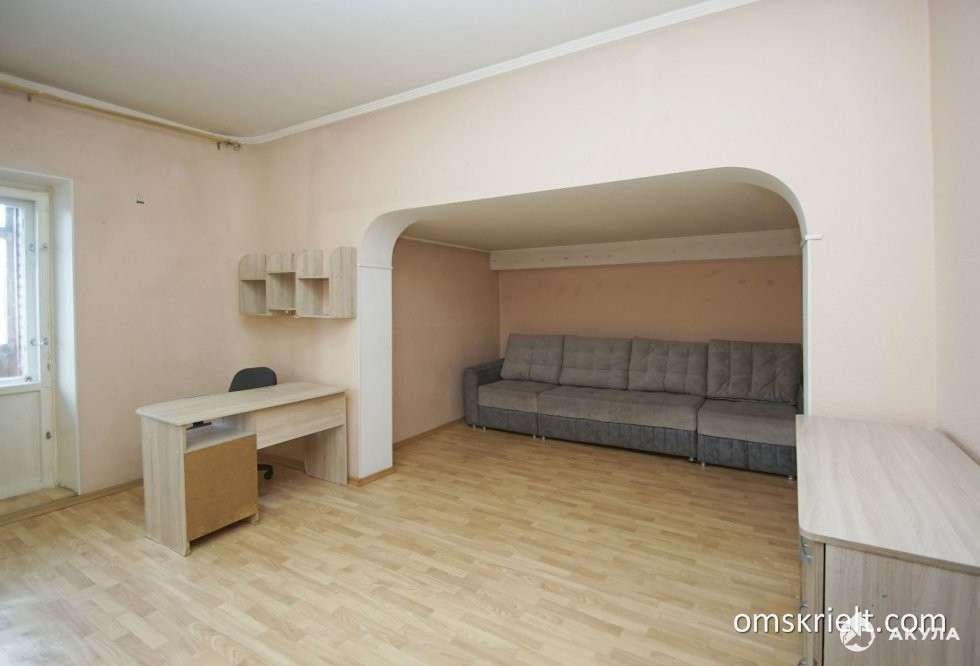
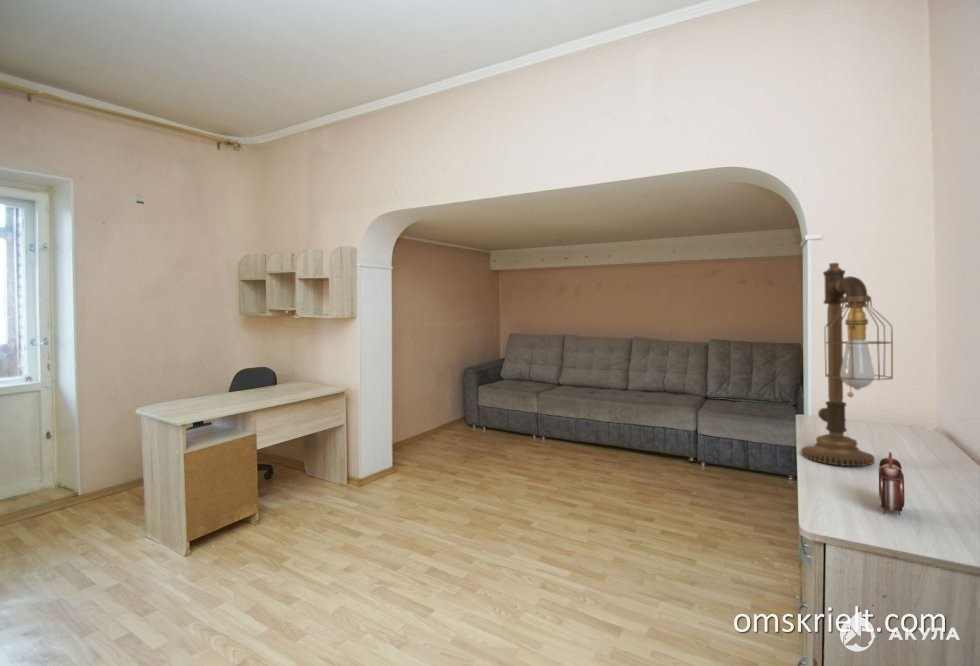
+ alarm clock [878,451,905,516]
+ desk lamp [800,262,894,467]
